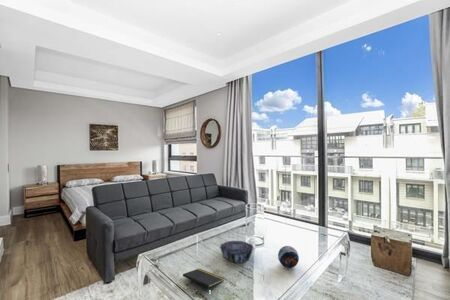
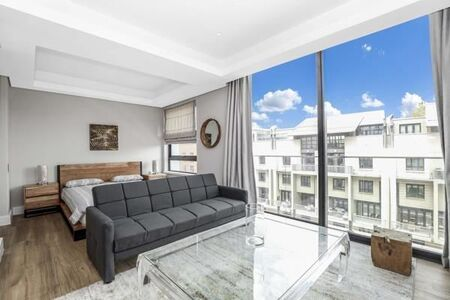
- decorative orb [277,245,300,269]
- decorative bowl [219,240,255,264]
- notepad [182,268,225,289]
